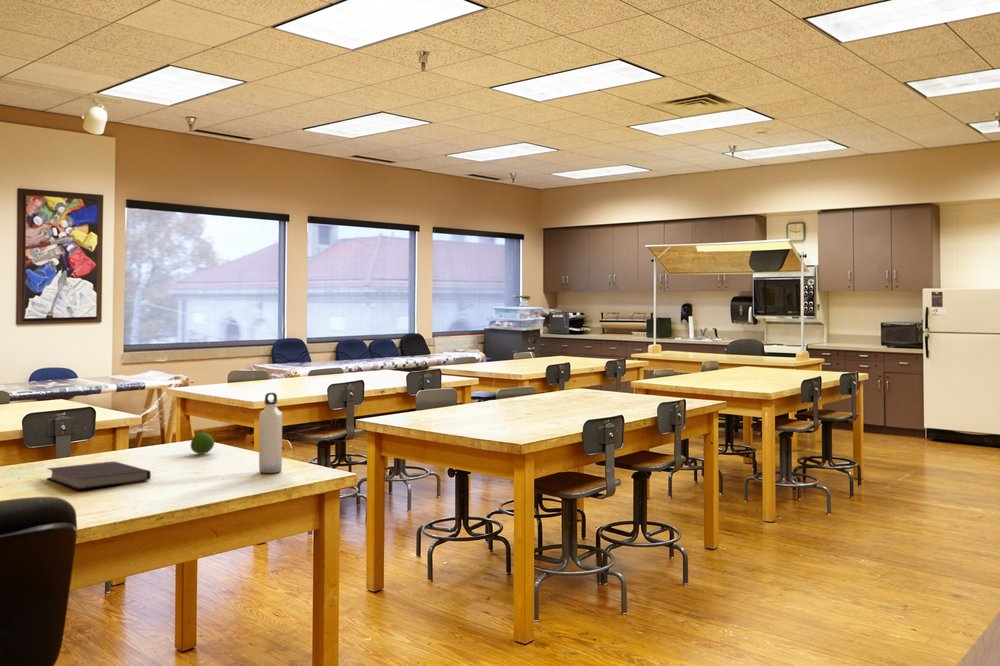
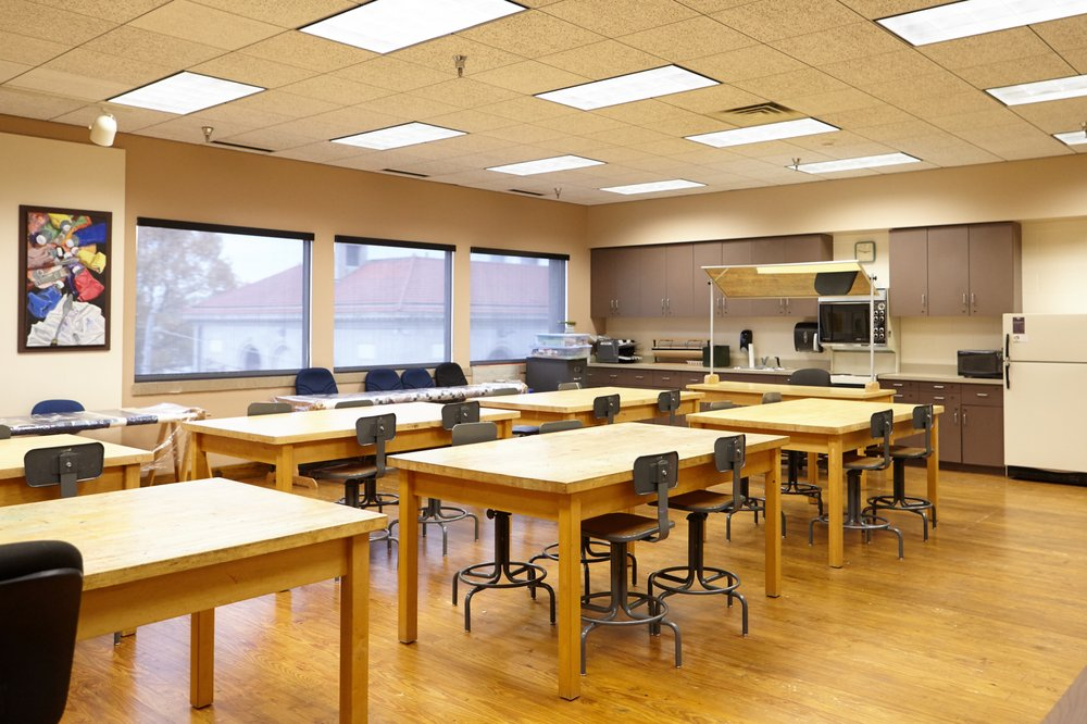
- lime [190,432,215,455]
- notebook [46,461,152,490]
- water bottle [258,391,283,474]
